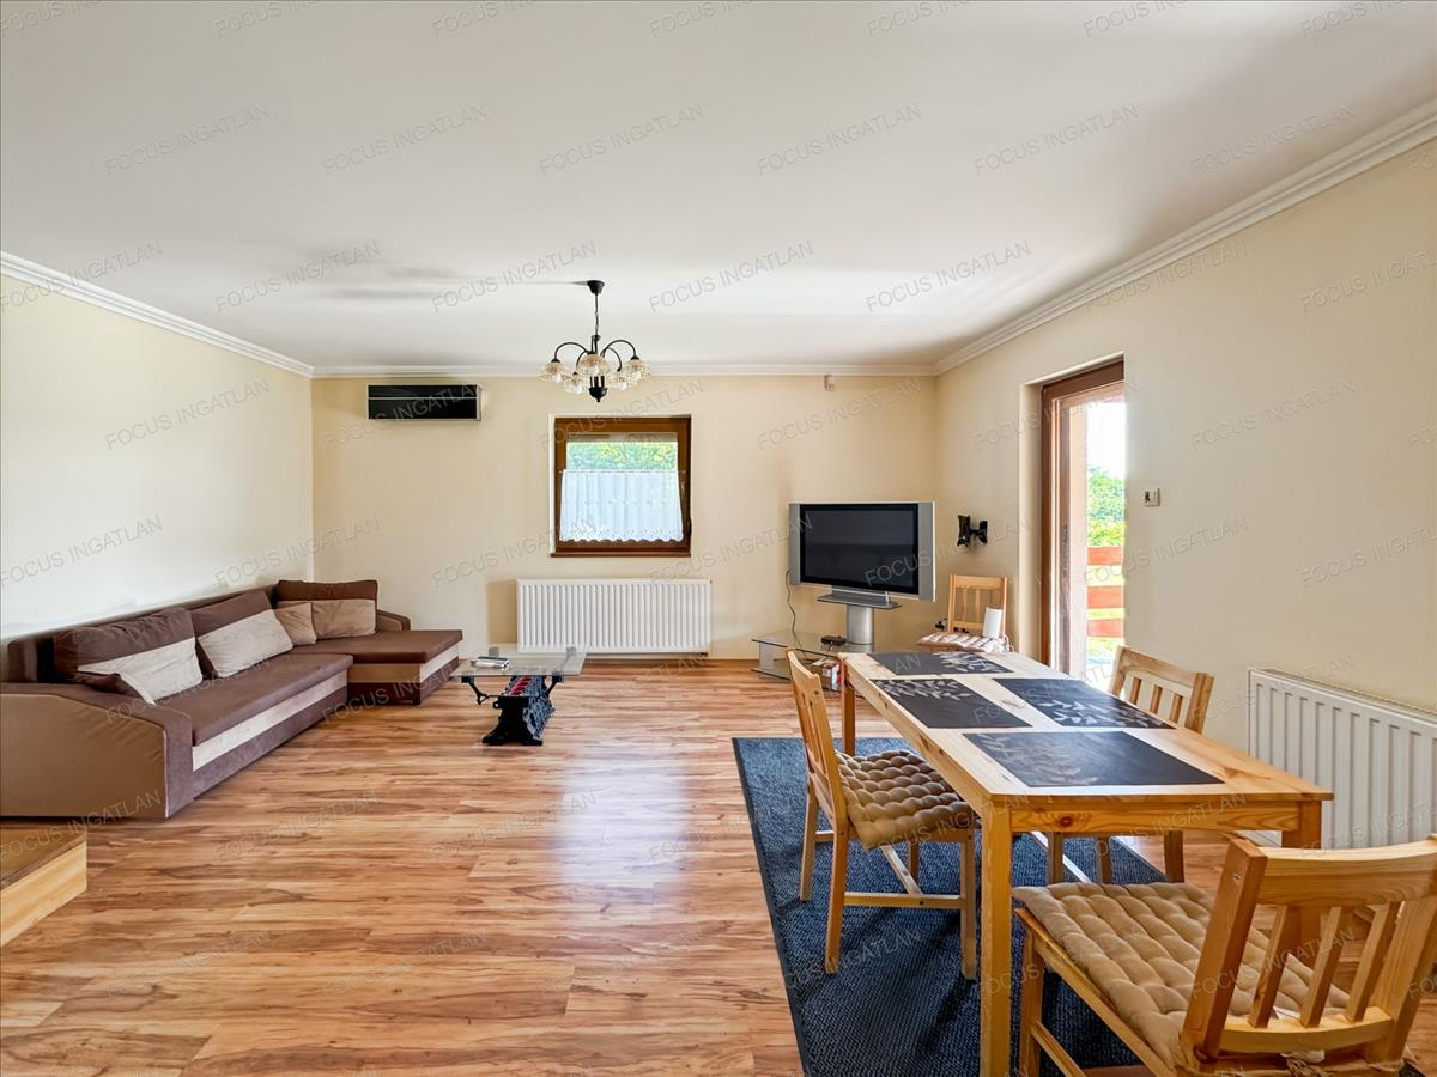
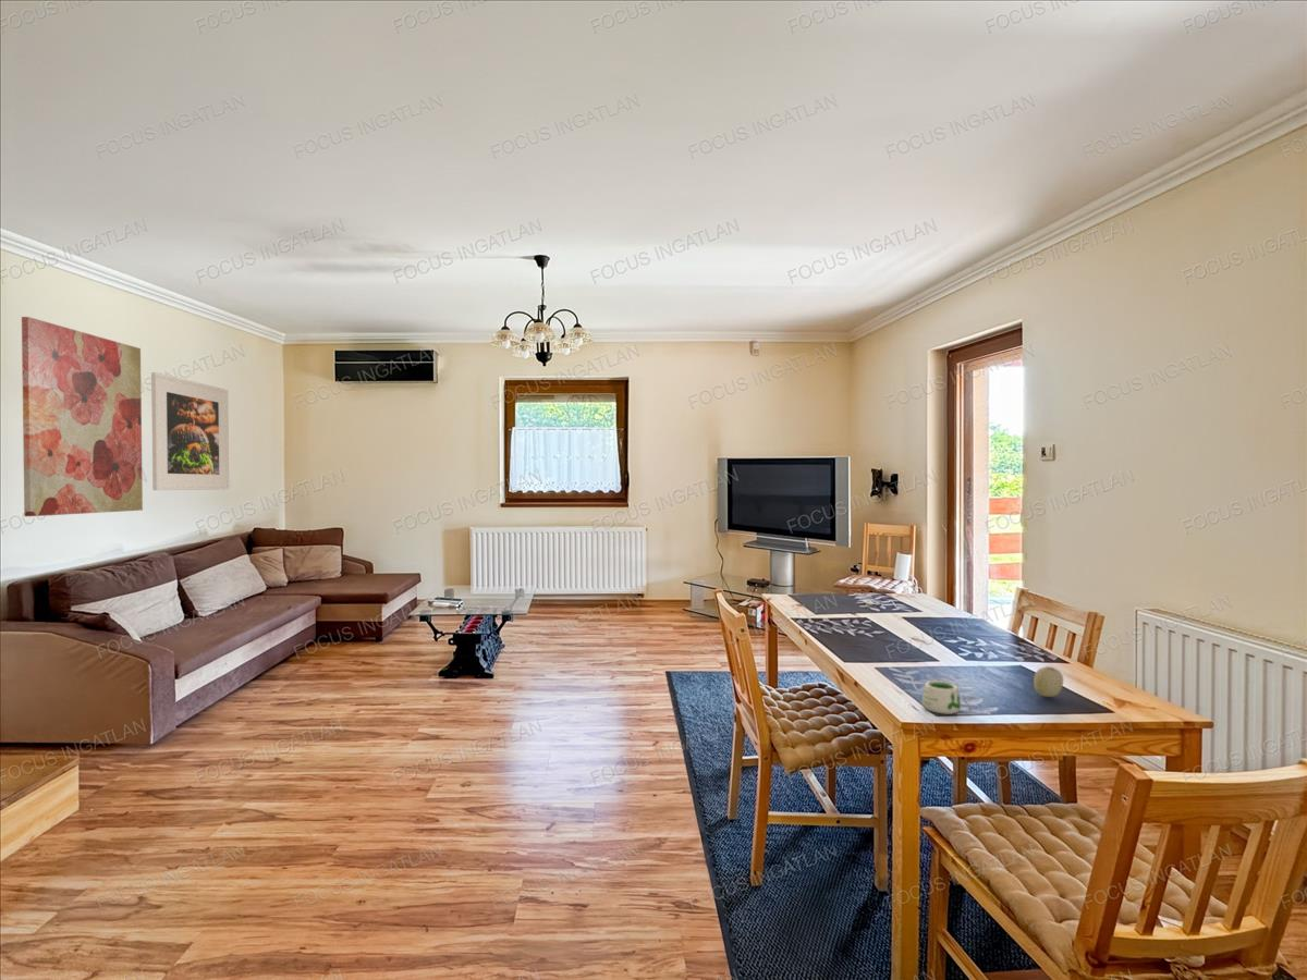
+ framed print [150,371,230,491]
+ fruit [1033,665,1064,698]
+ wall art [21,316,144,517]
+ mug [920,679,962,715]
